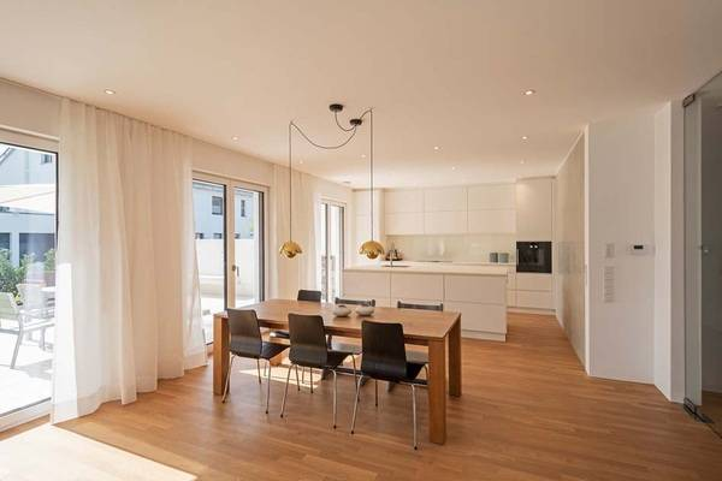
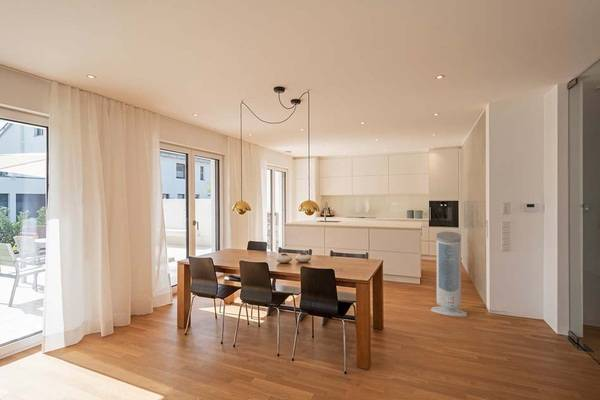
+ air purifier [430,231,468,318]
